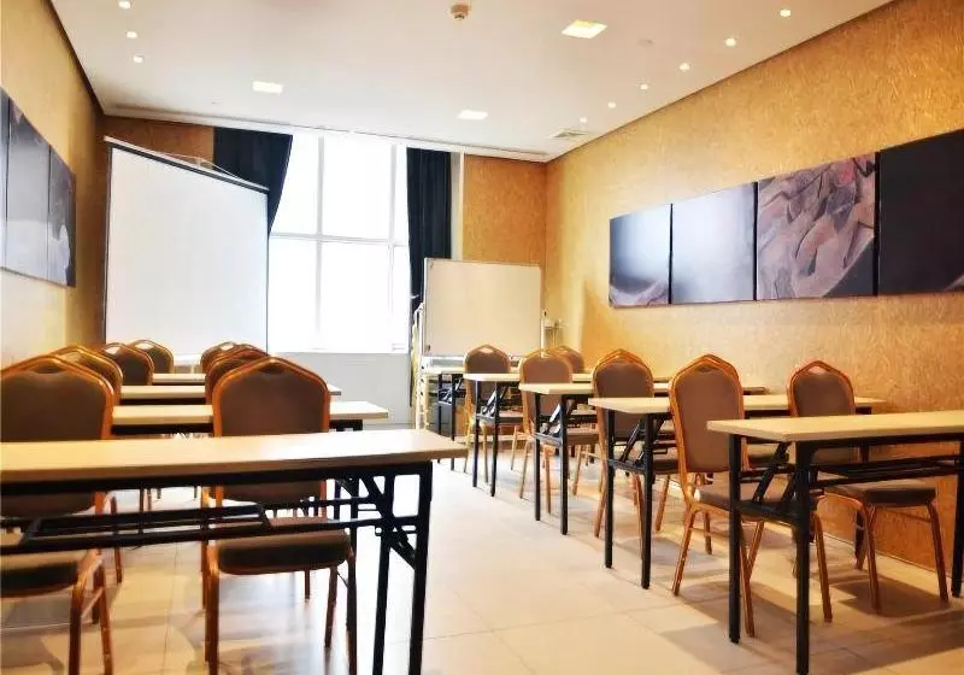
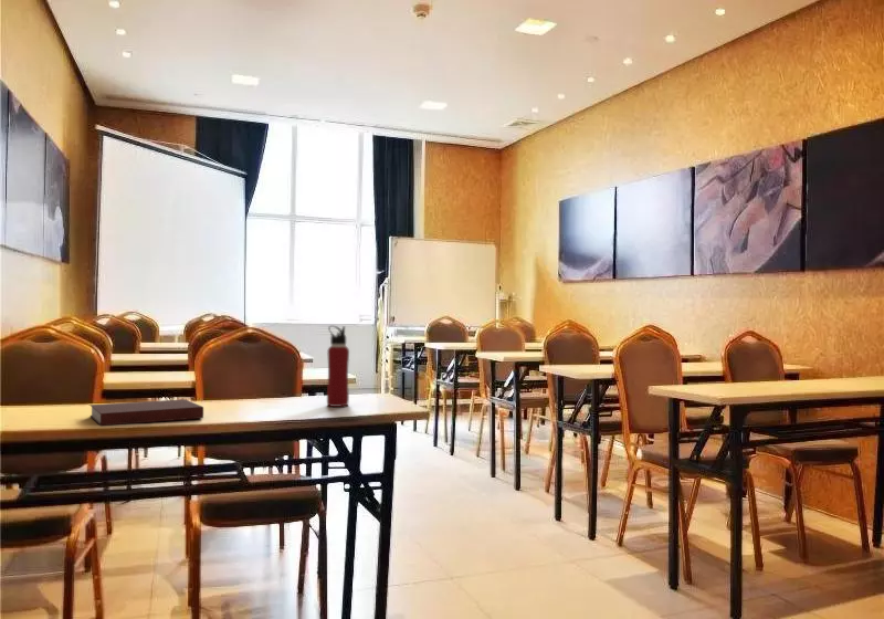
+ water bottle [326,325,350,408]
+ notebook [88,398,204,427]
